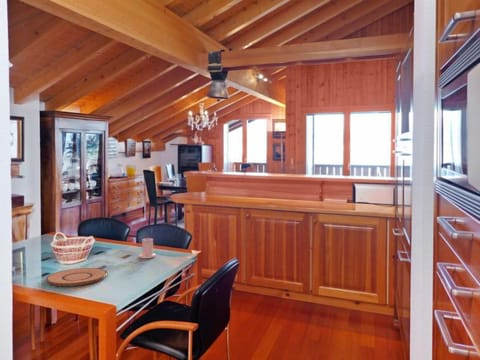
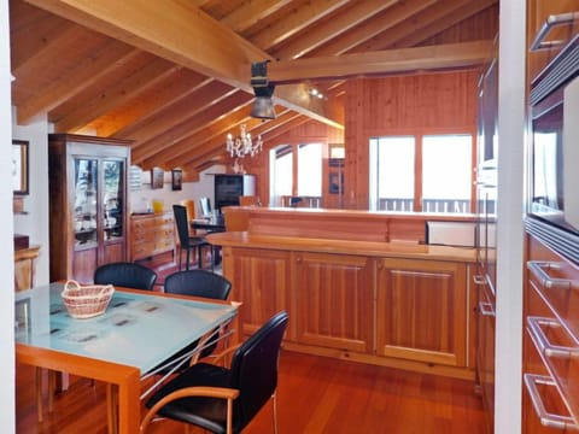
- plate [45,267,108,287]
- candle [138,236,157,259]
